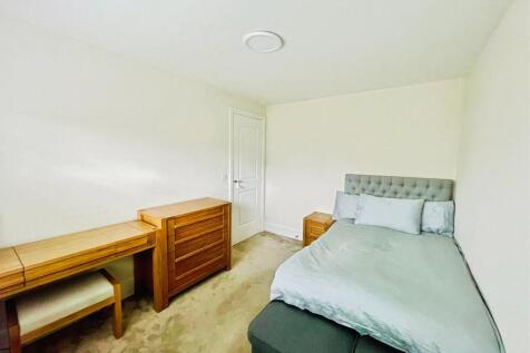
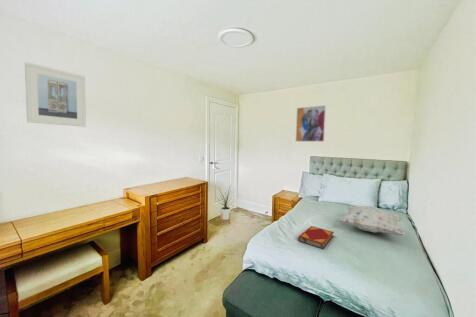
+ hardback book [297,225,335,250]
+ decorative pillow [337,205,406,237]
+ wall art [294,104,327,143]
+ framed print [24,61,87,128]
+ house plant [216,185,235,225]
